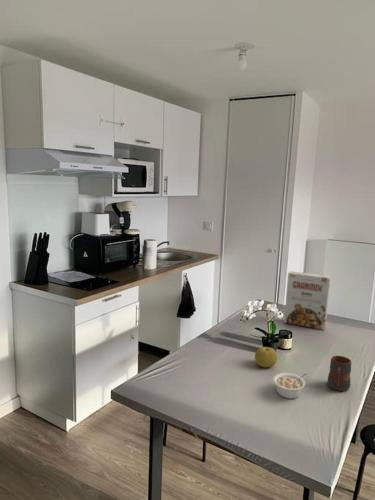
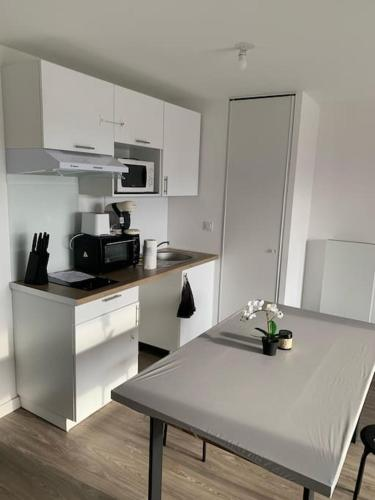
- cereal box [283,270,332,331]
- mug [326,355,352,392]
- legume [272,372,308,399]
- fruit [254,346,279,368]
